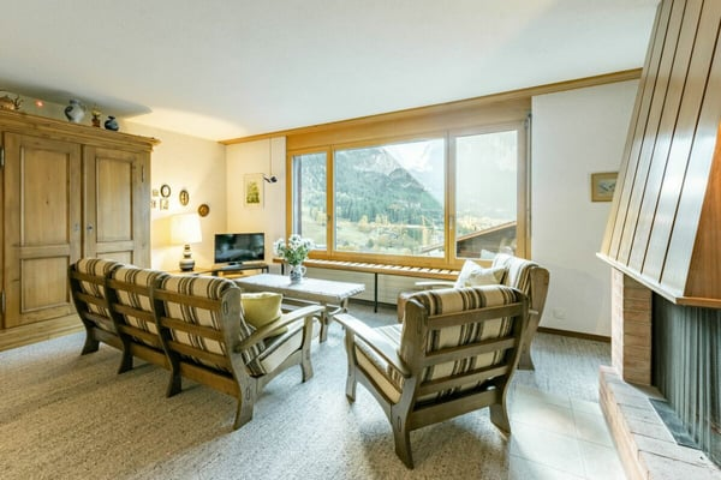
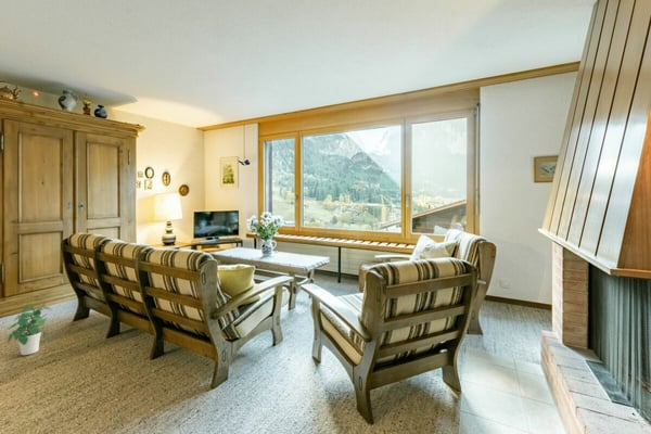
+ potted plant [7,304,52,356]
